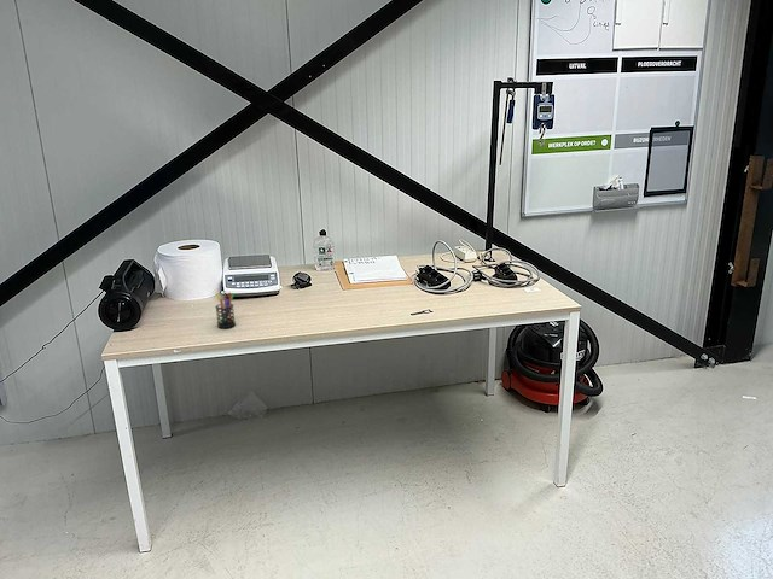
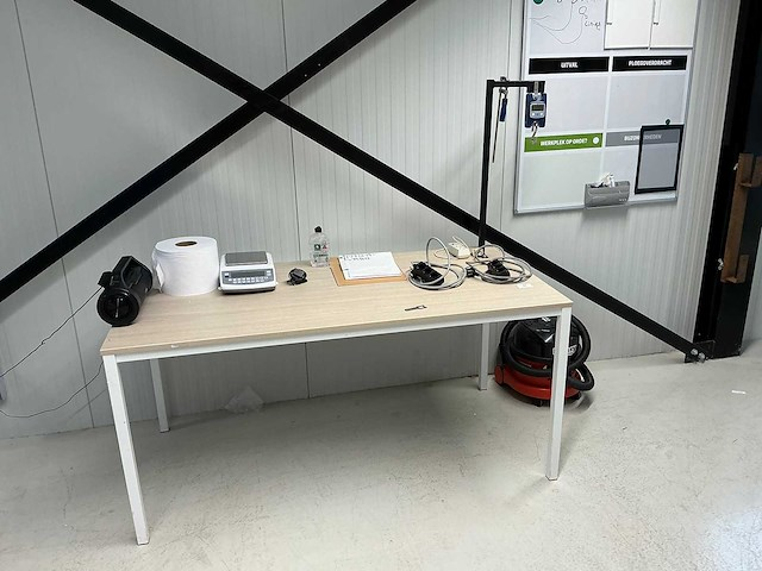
- pen holder [214,291,237,329]
